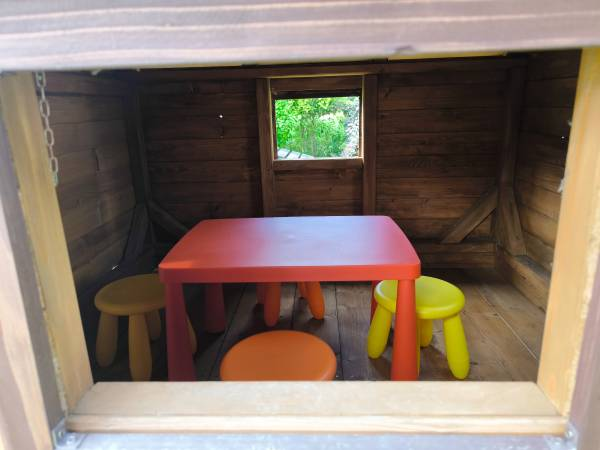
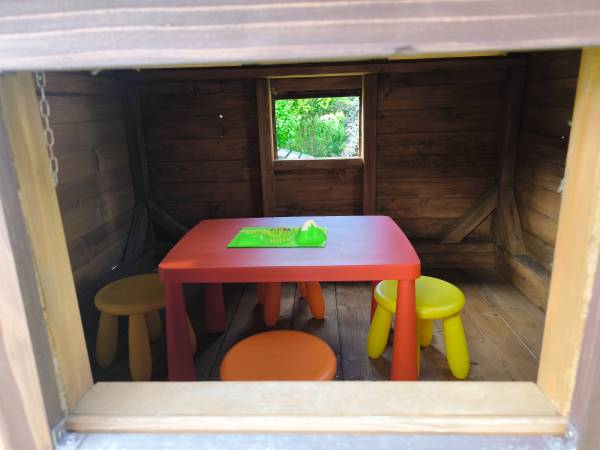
+ board game [226,219,329,248]
